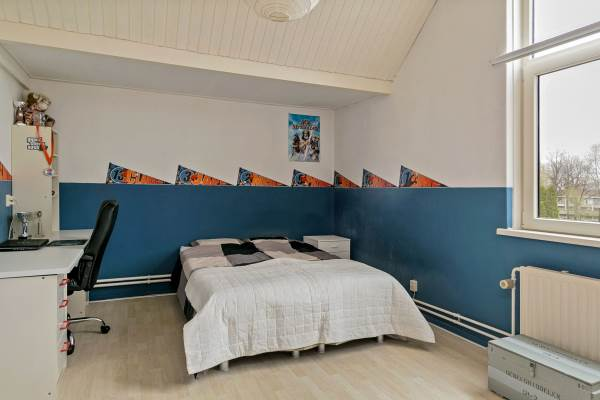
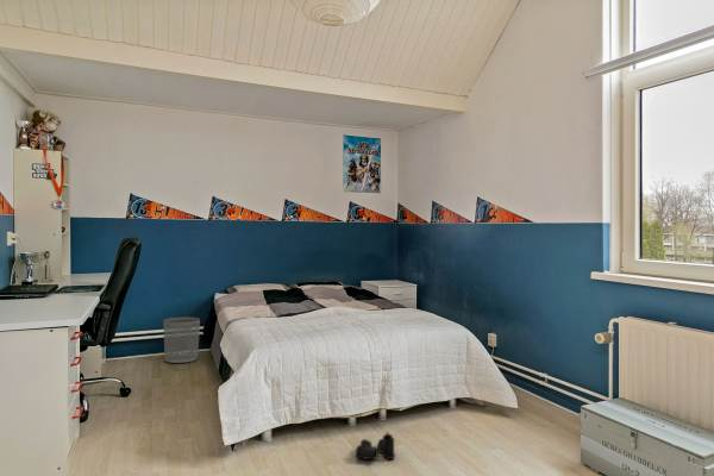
+ boots [355,431,396,462]
+ waste bin [162,315,201,364]
